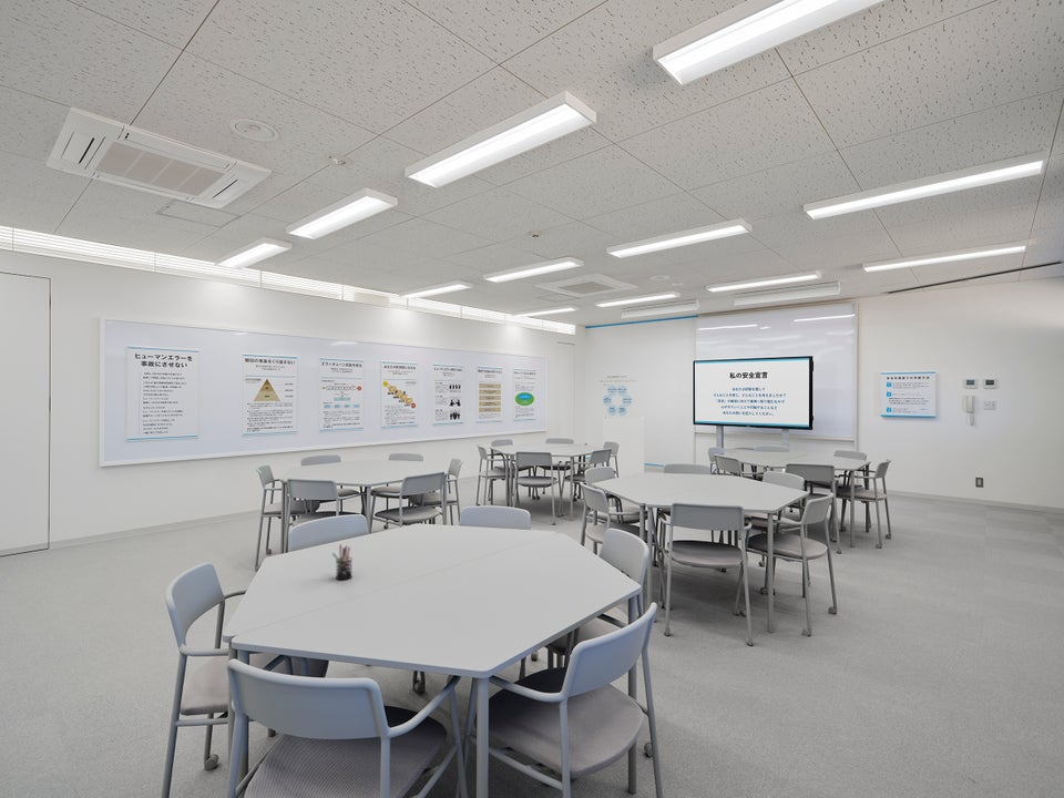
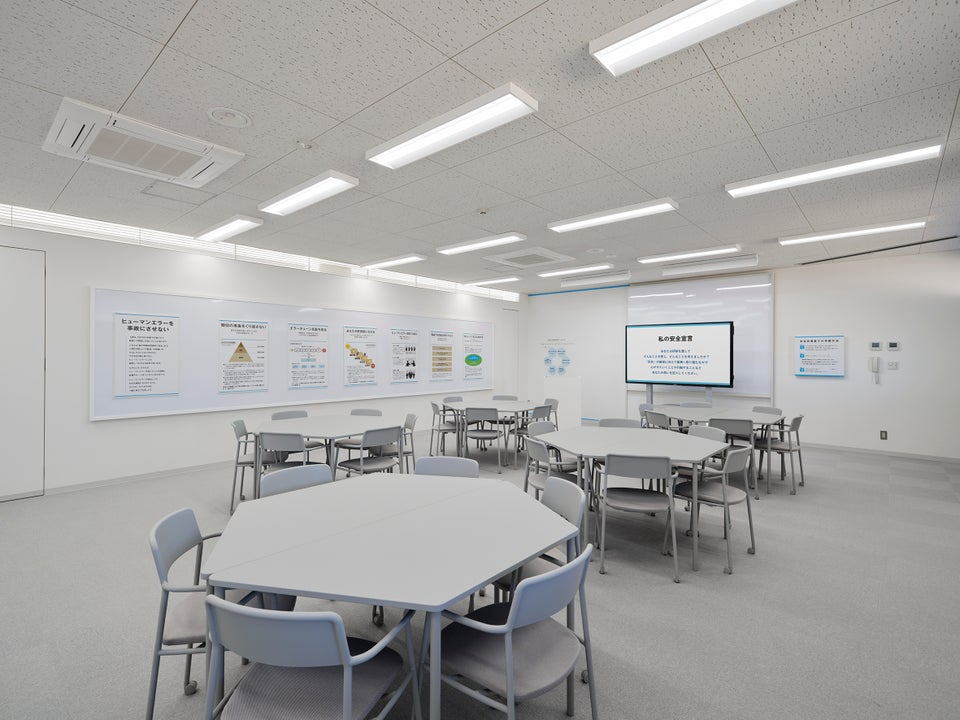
- pen holder [331,543,354,581]
